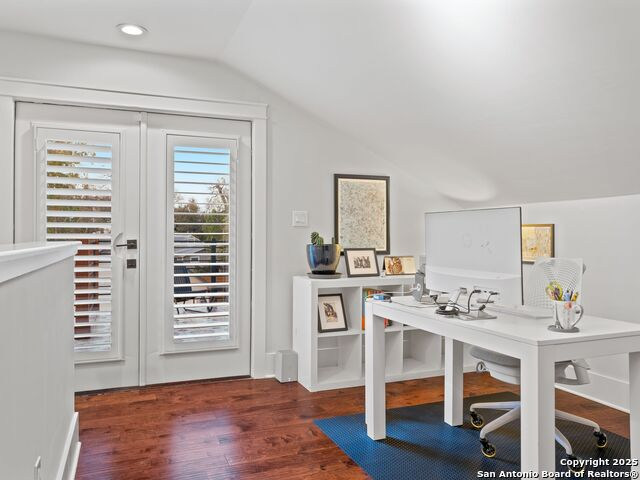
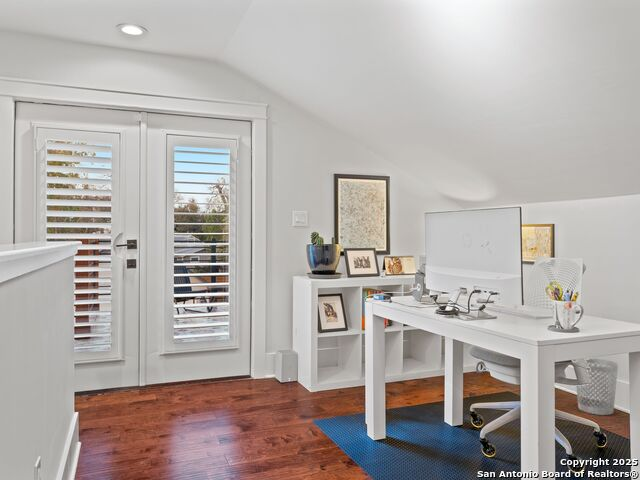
+ wastebasket [575,358,619,416]
